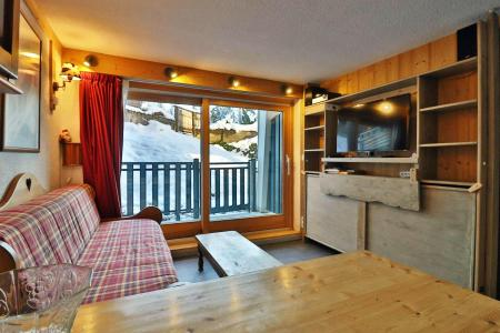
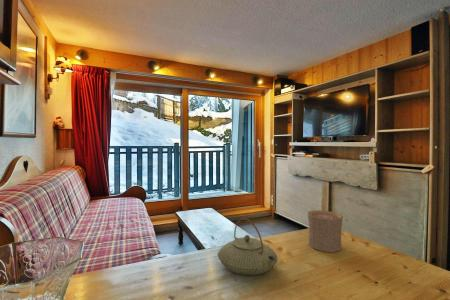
+ cup [307,209,344,253]
+ teapot [217,217,278,276]
